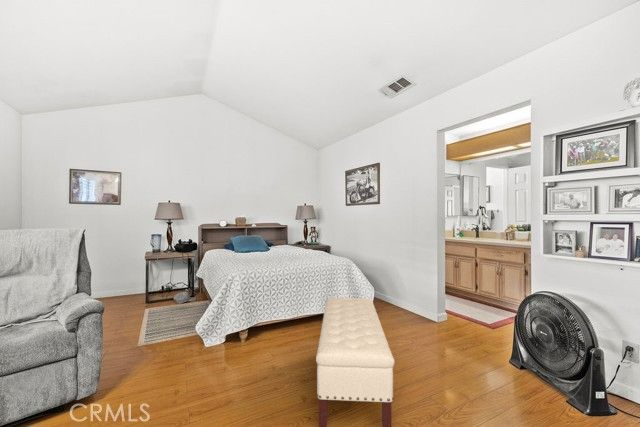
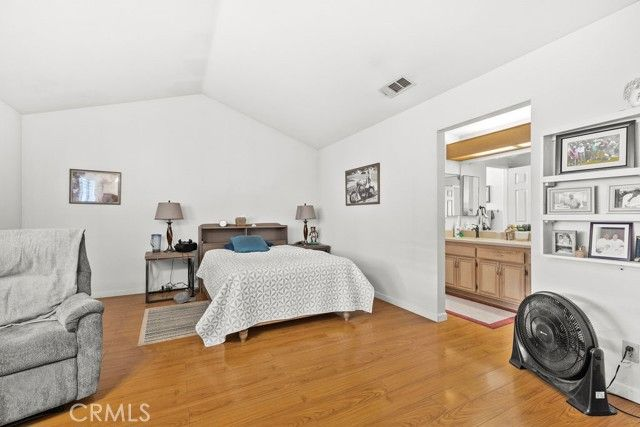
- bench [315,297,395,427]
